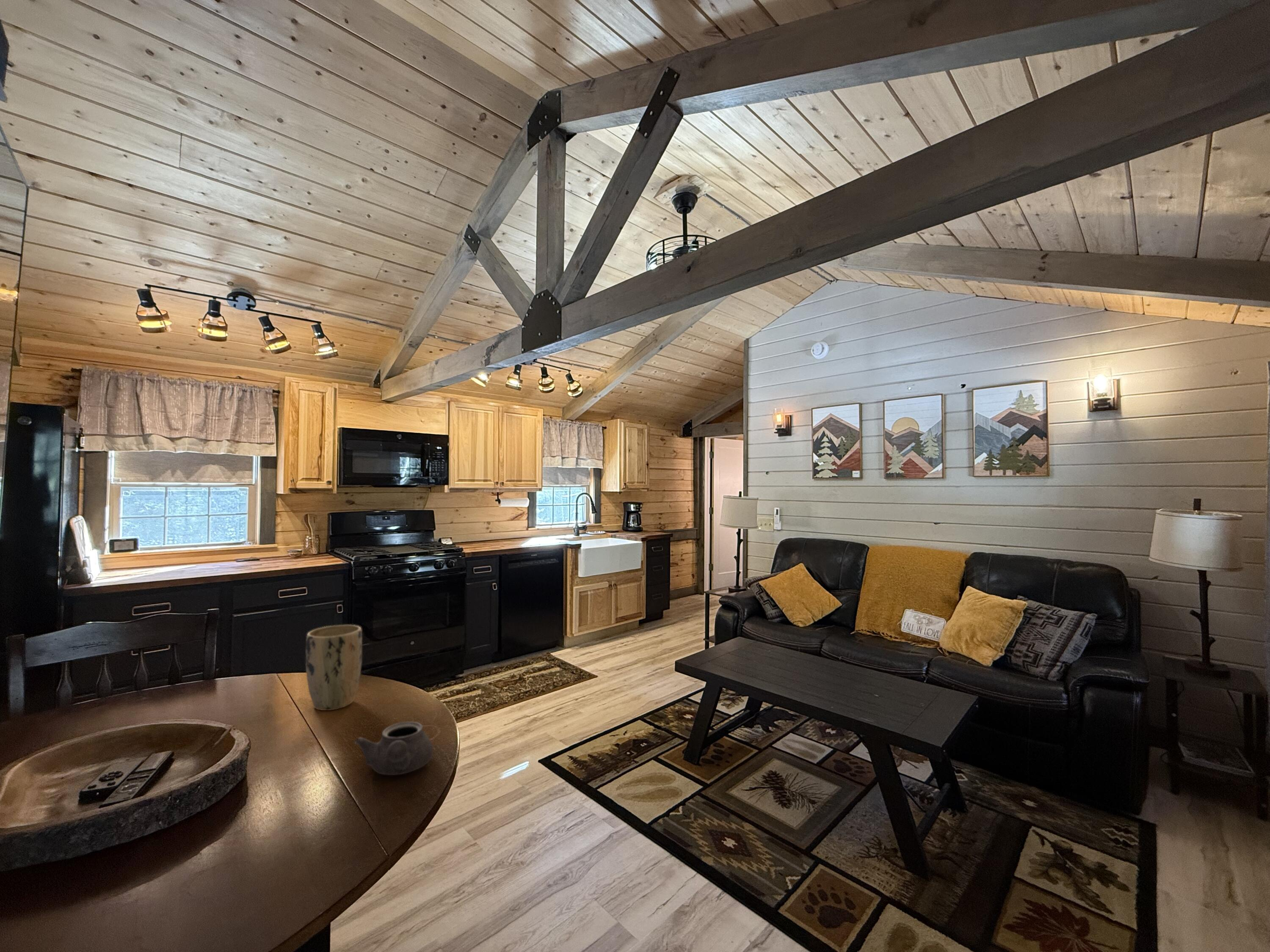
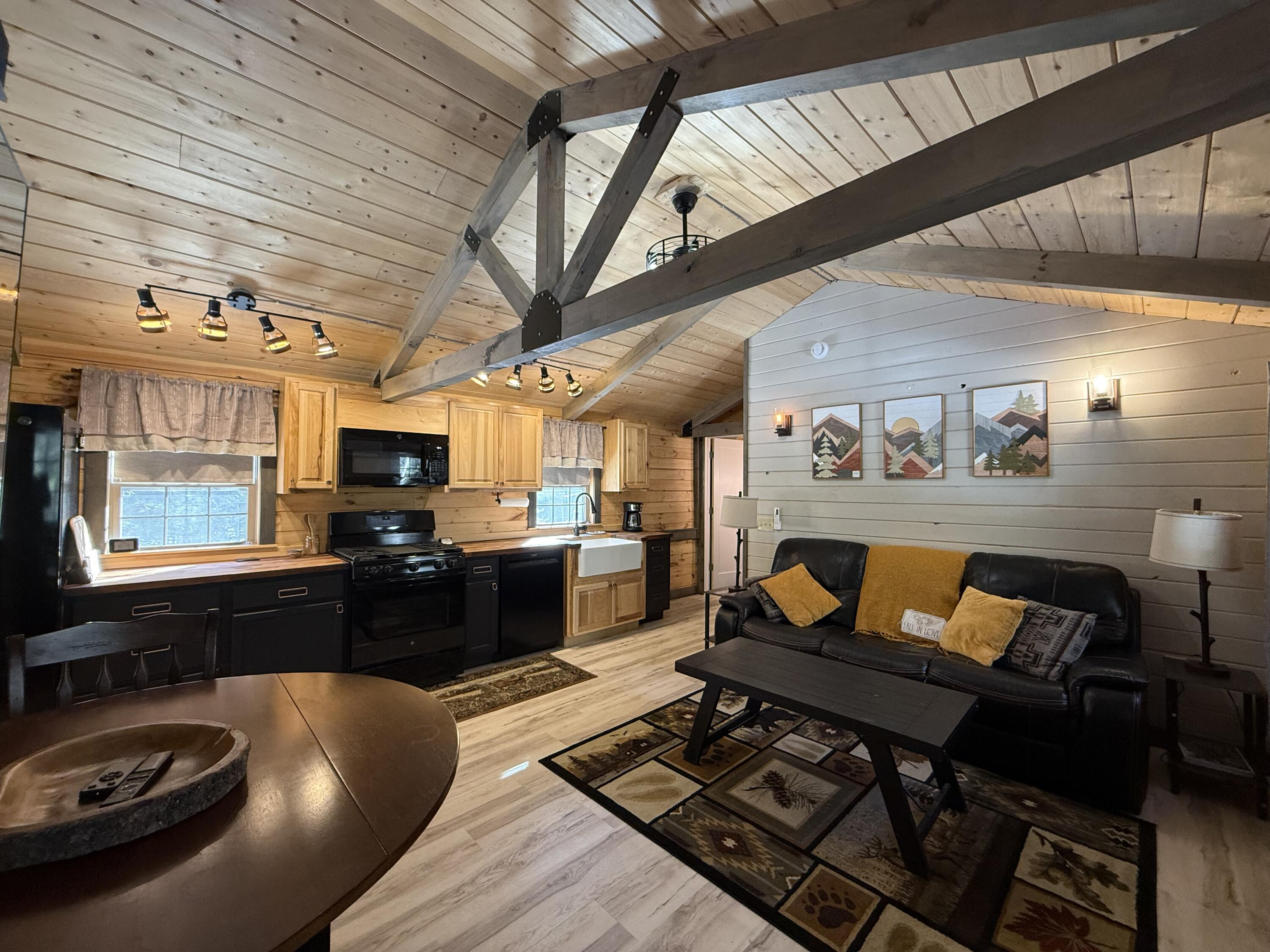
- teapot [354,721,433,776]
- plant pot [305,625,362,711]
